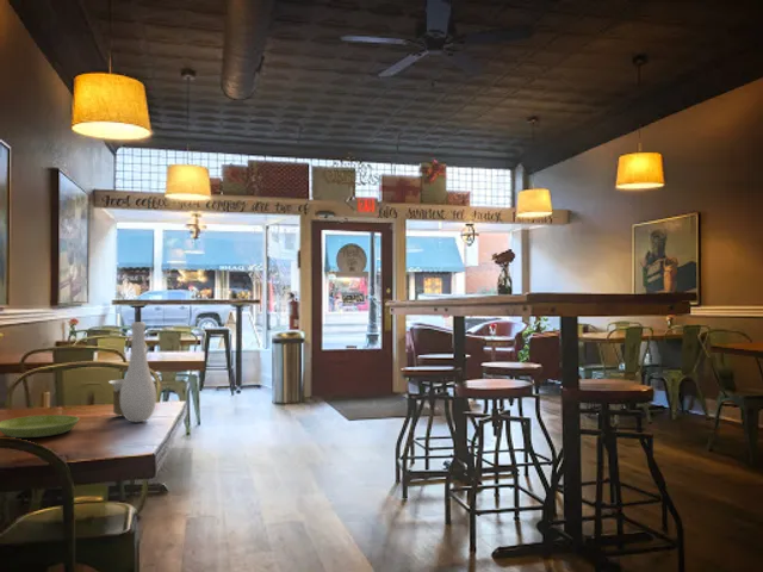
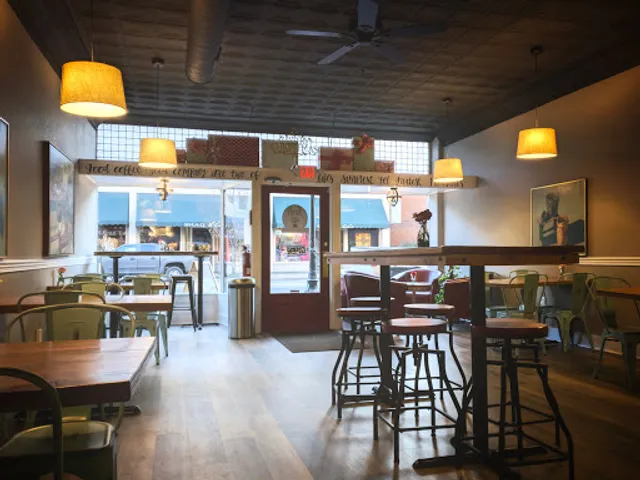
- saucer [0,414,81,439]
- vase [107,321,157,423]
